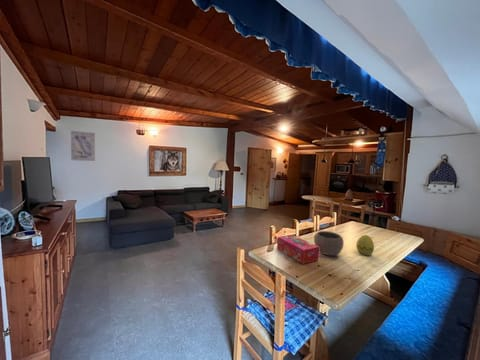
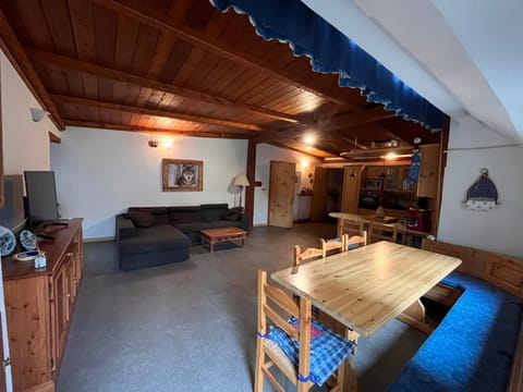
- tissue box [276,234,320,265]
- decorative egg [355,234,375,256]
- bowl [313,230,345,257]
- wall art [70,130,96,162]
